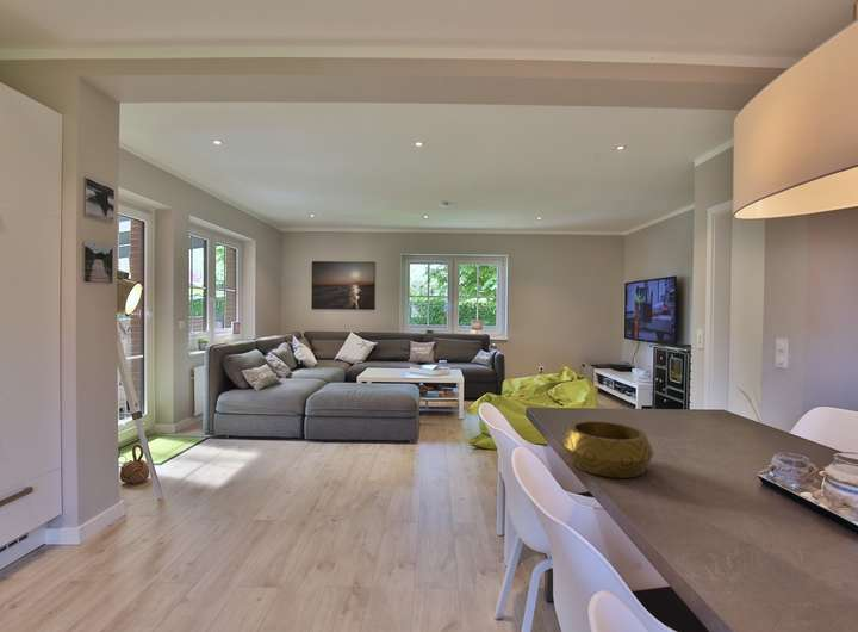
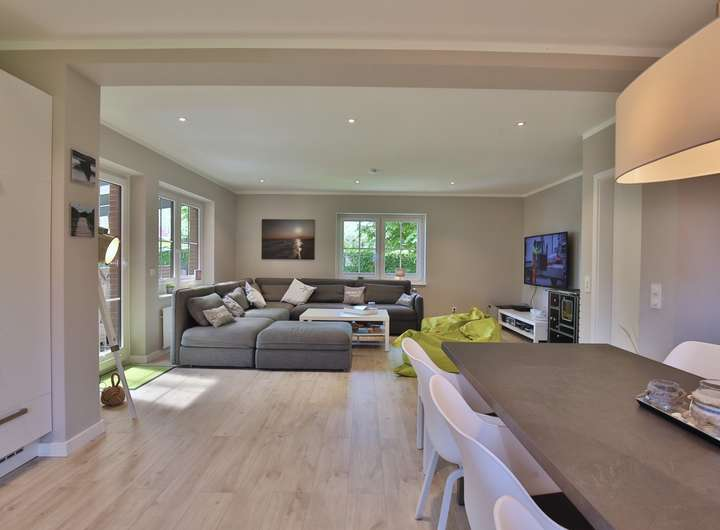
- decorative bowl [561,420,654,479]
